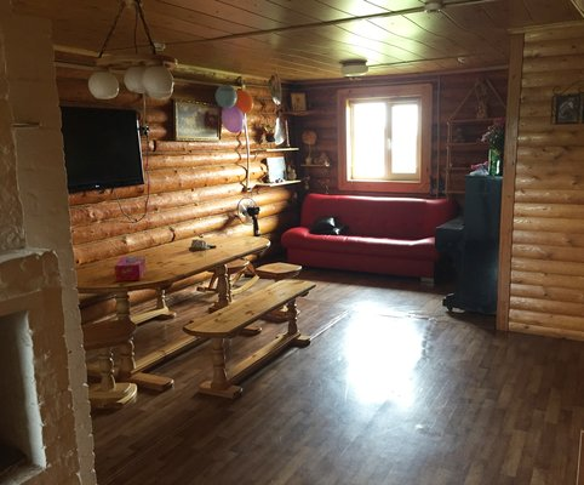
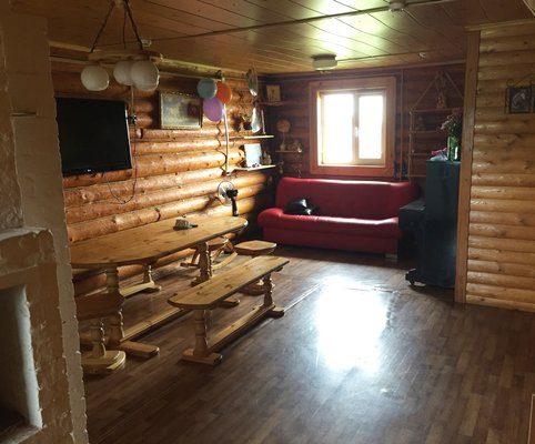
- tissue box [114,255,147,283]
